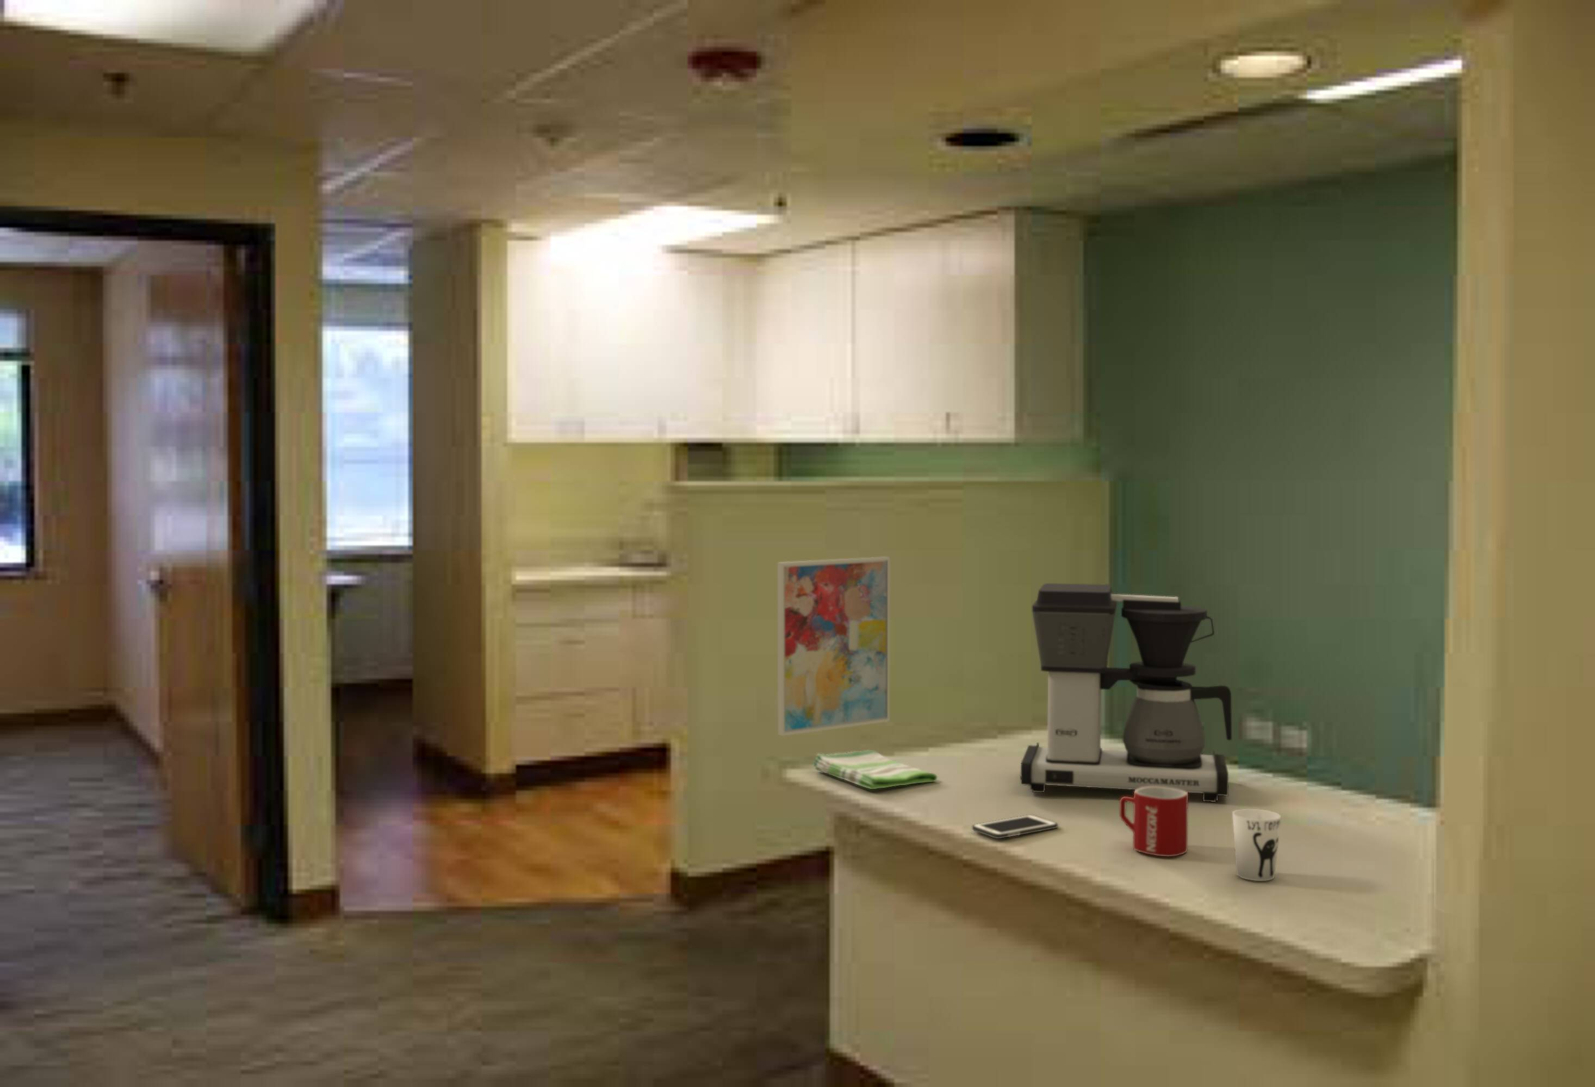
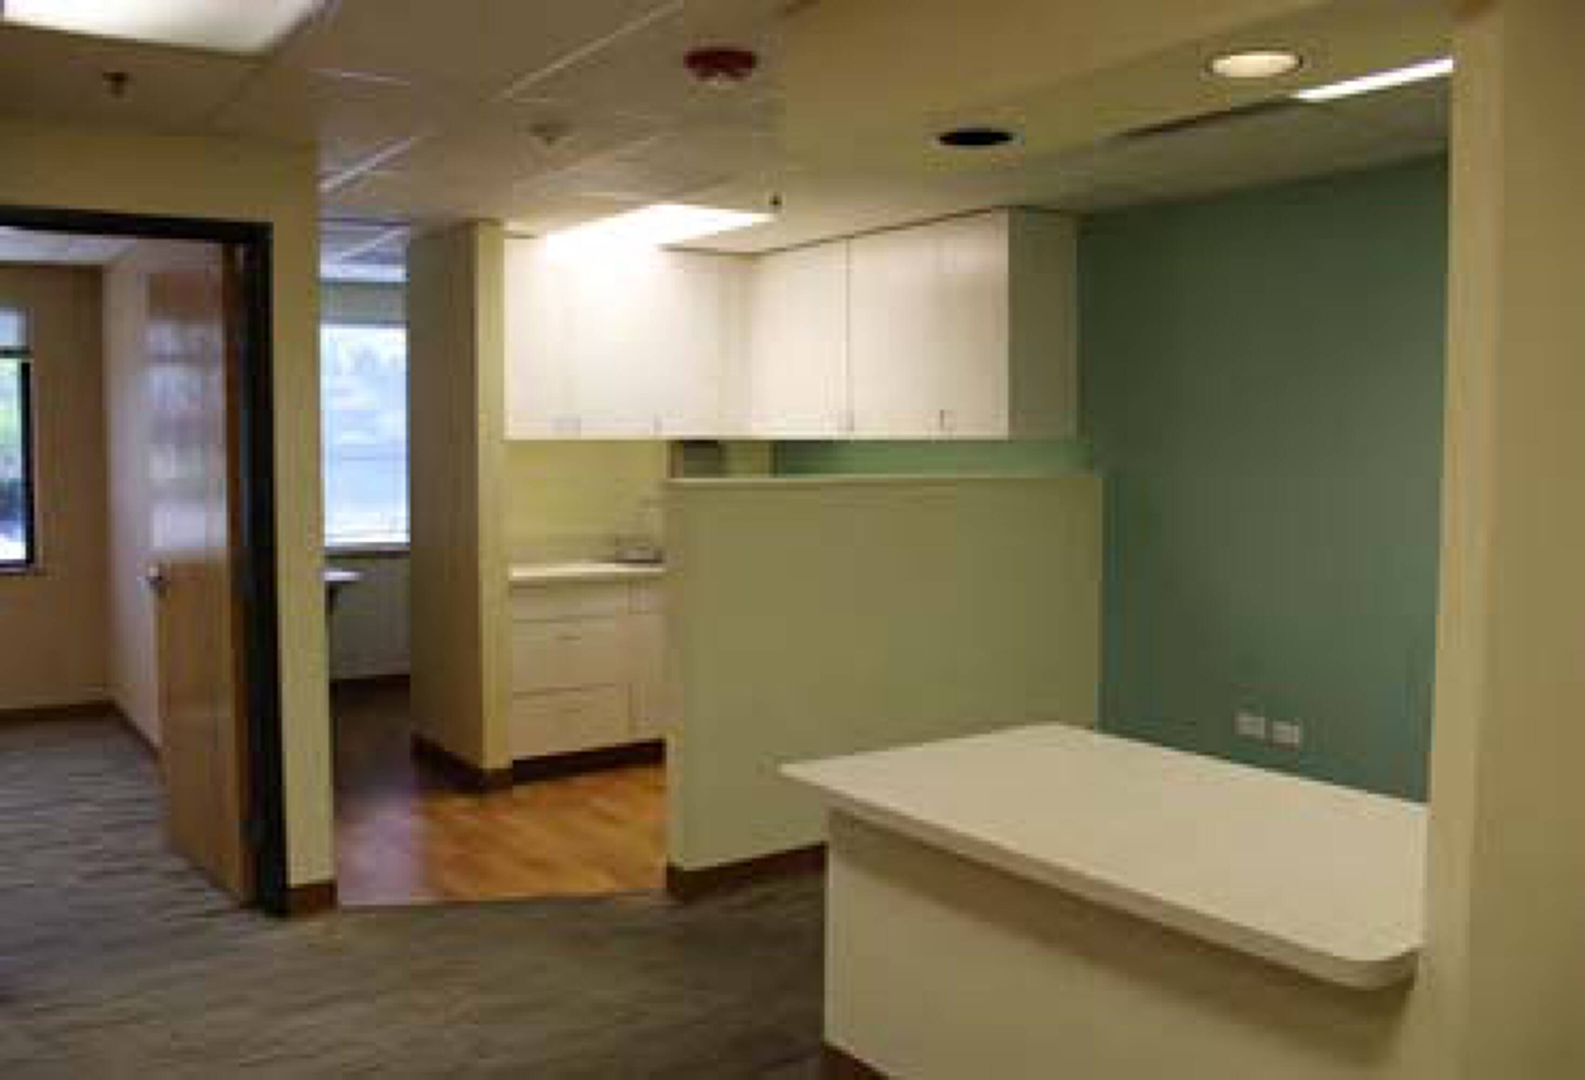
- cup [1231,808,1282,881]
- dish towel [812,749,938,790]
- coffee maker [1021,583,1233,802]
- cell phone [972,814,1058,839]
- mug [1119,786,1189,857]
- wall art [777,556,891,737]
